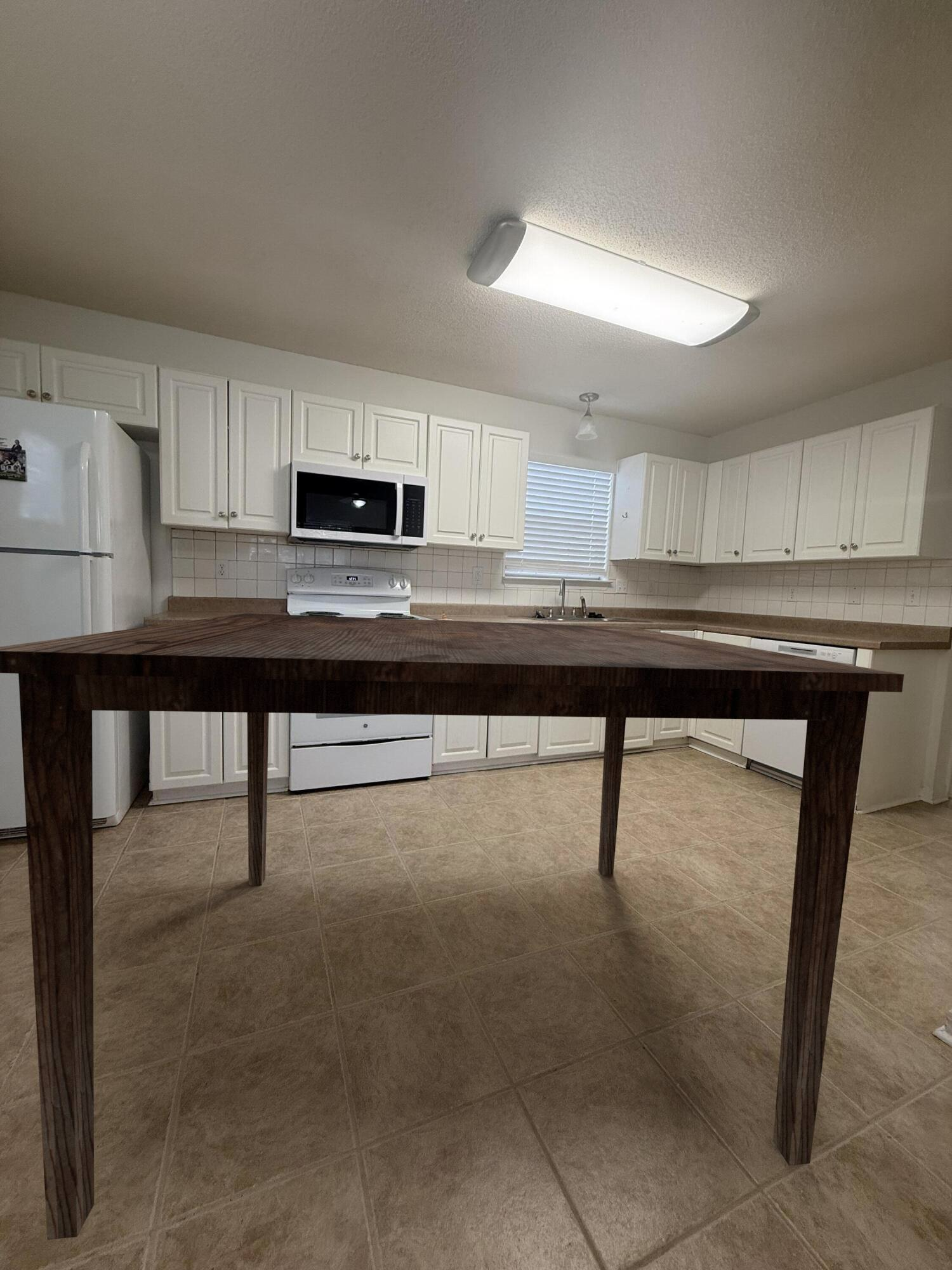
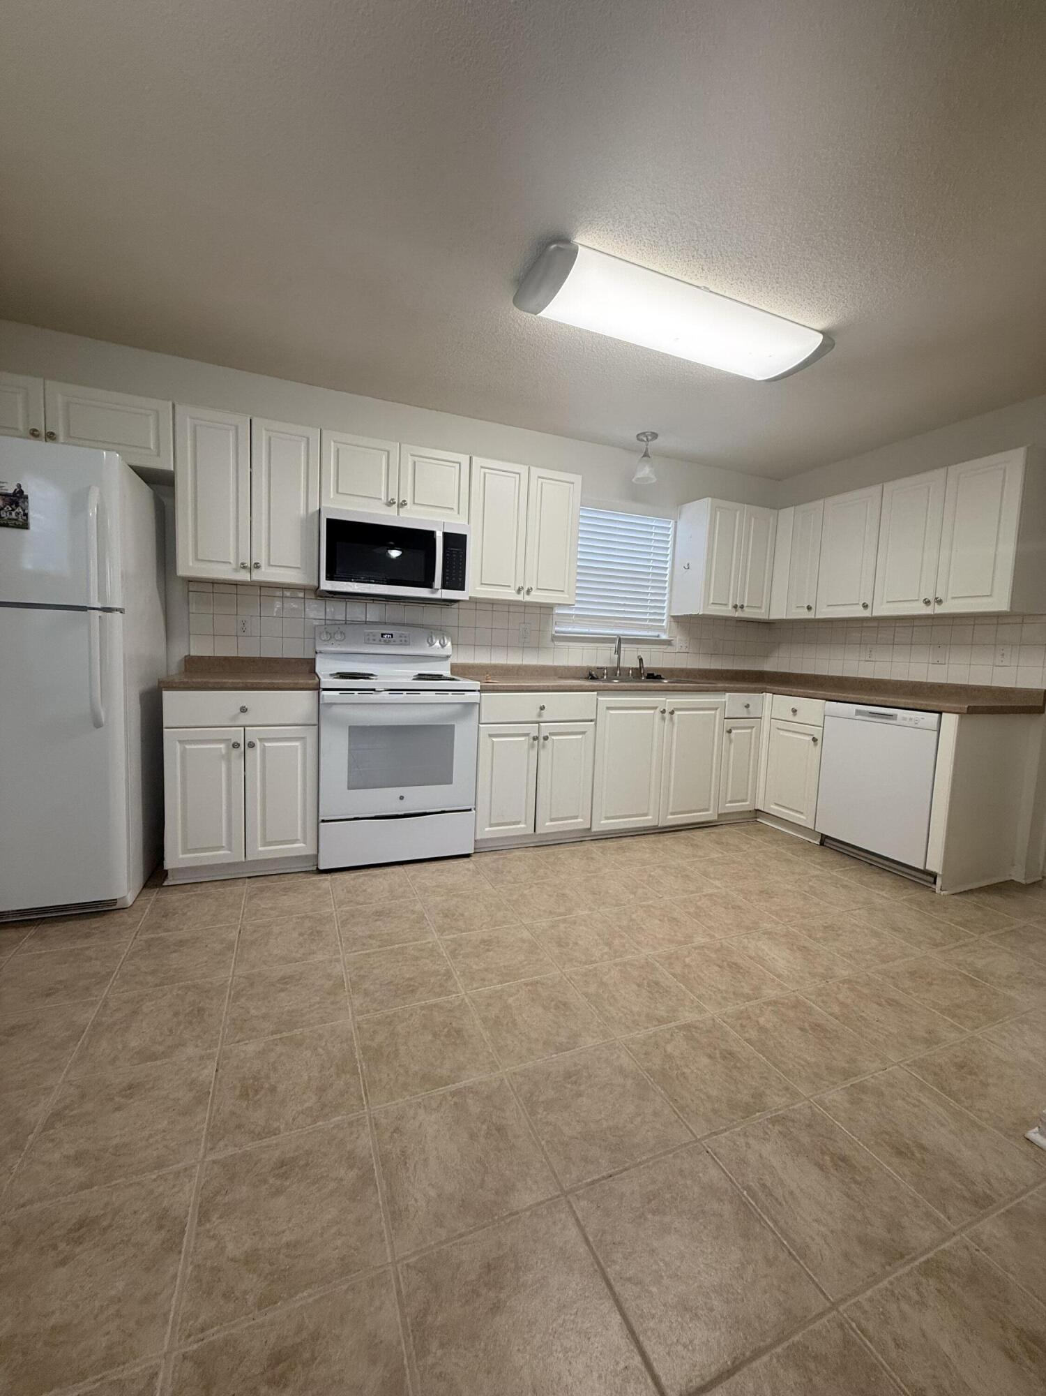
- dining table [0,613,904,1240]
